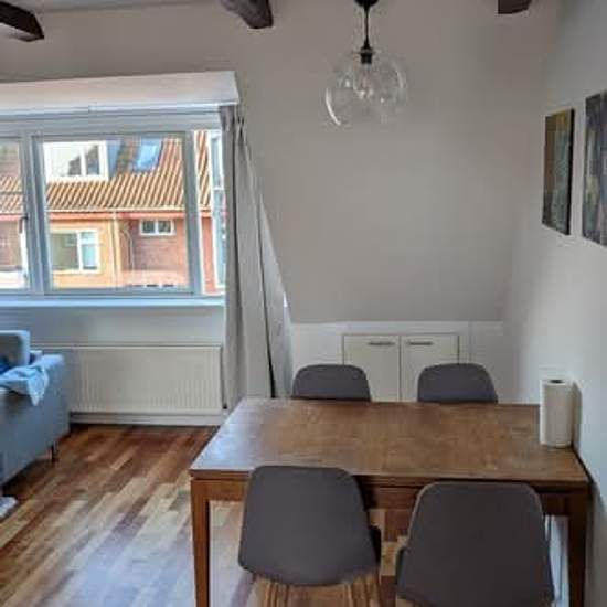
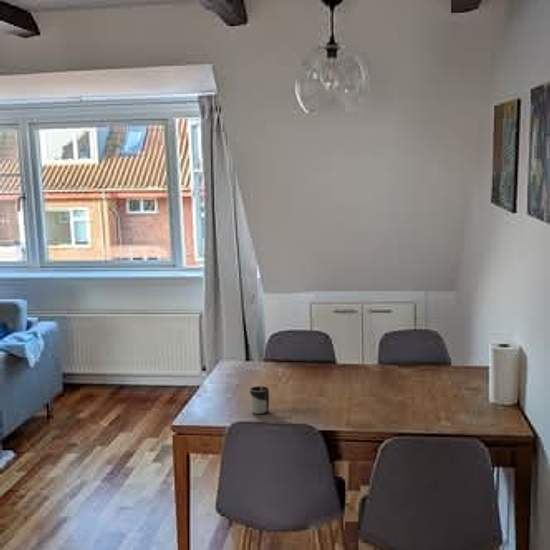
+ cup [249,385,270,415]
